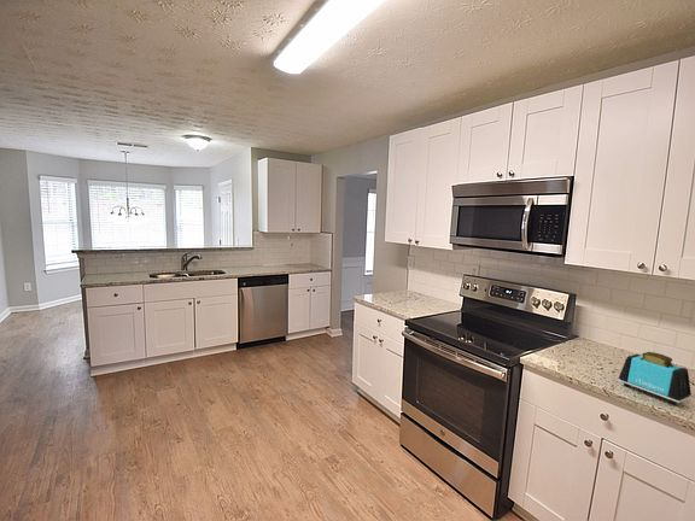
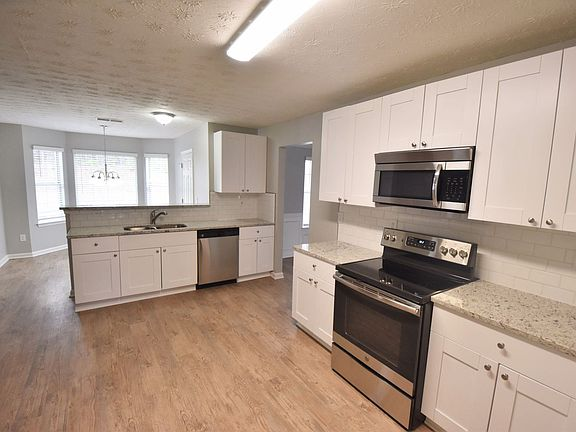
- toaster [618,351,693,406]
